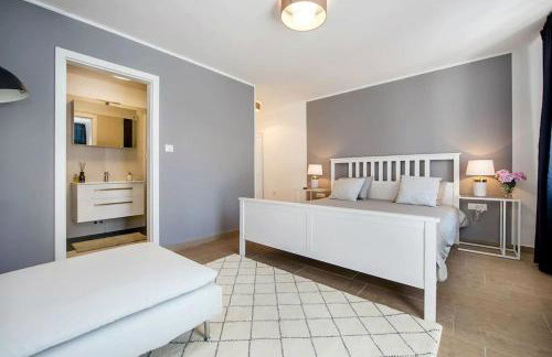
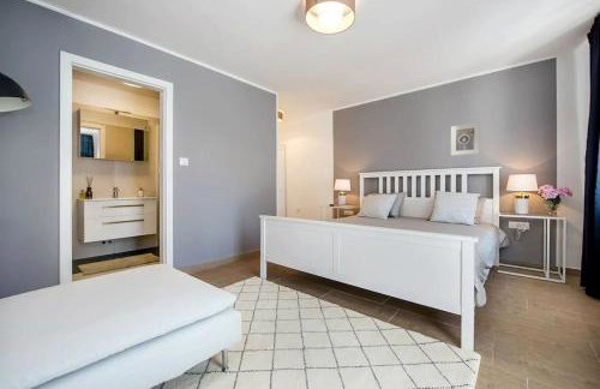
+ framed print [450,121,481,157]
